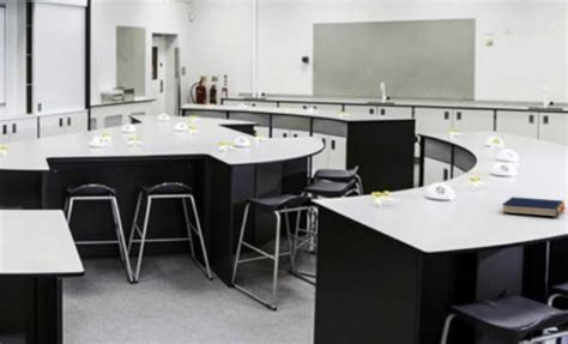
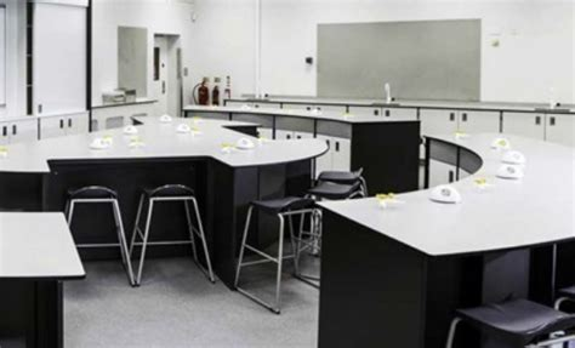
- book [501,195,567,217]
